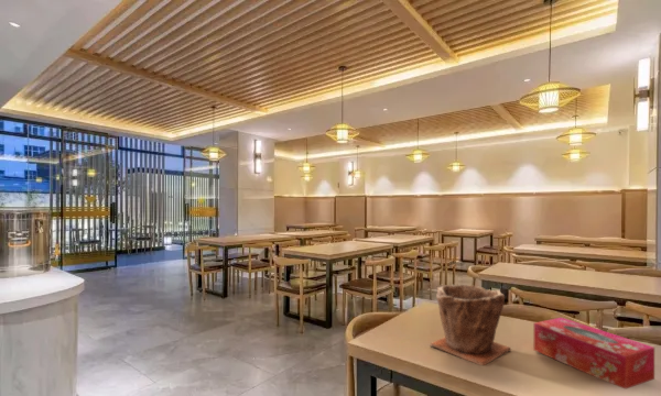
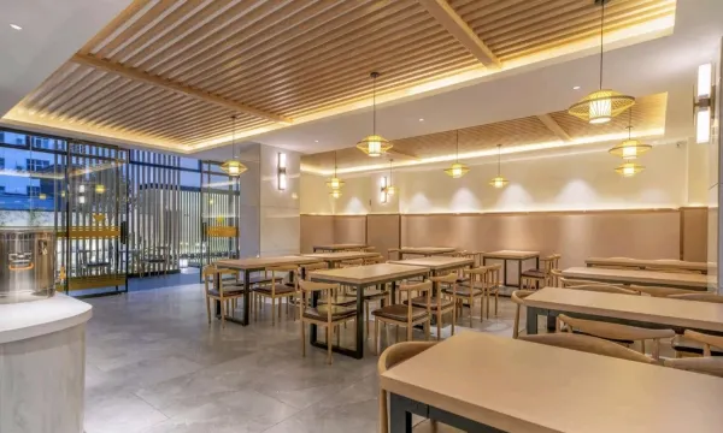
- tissue box [532,317,655,391]
- plant pot [429,284,511,366]
